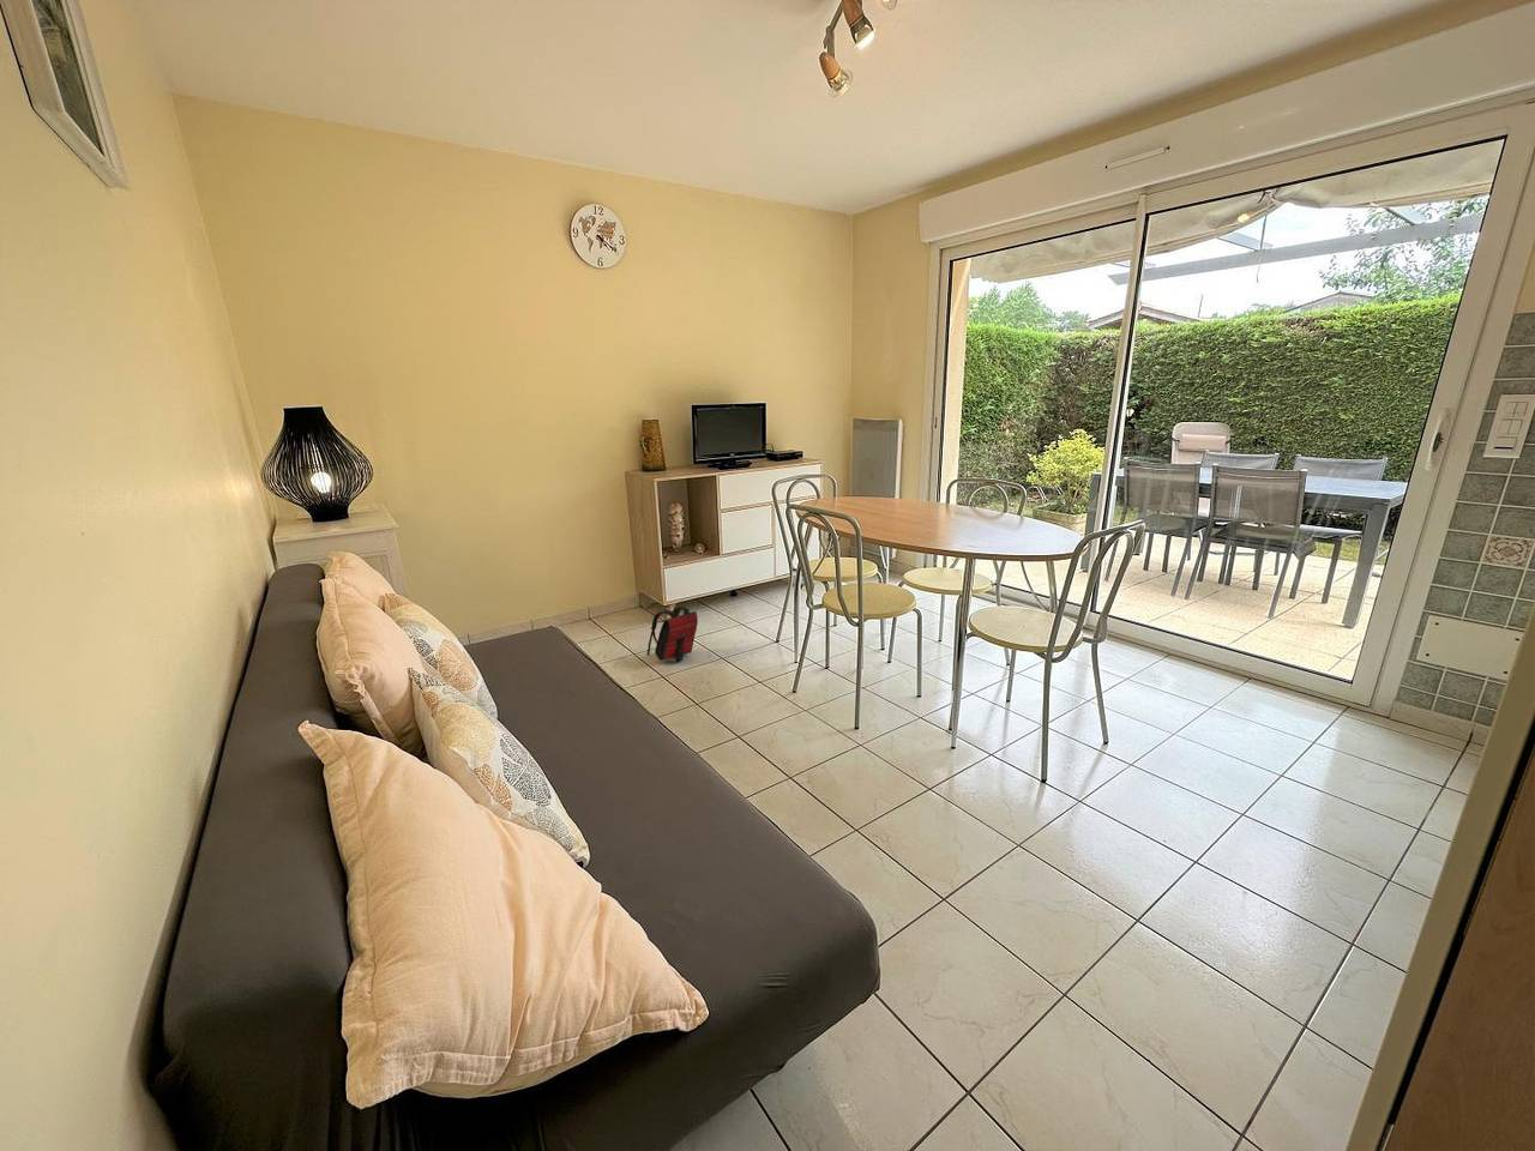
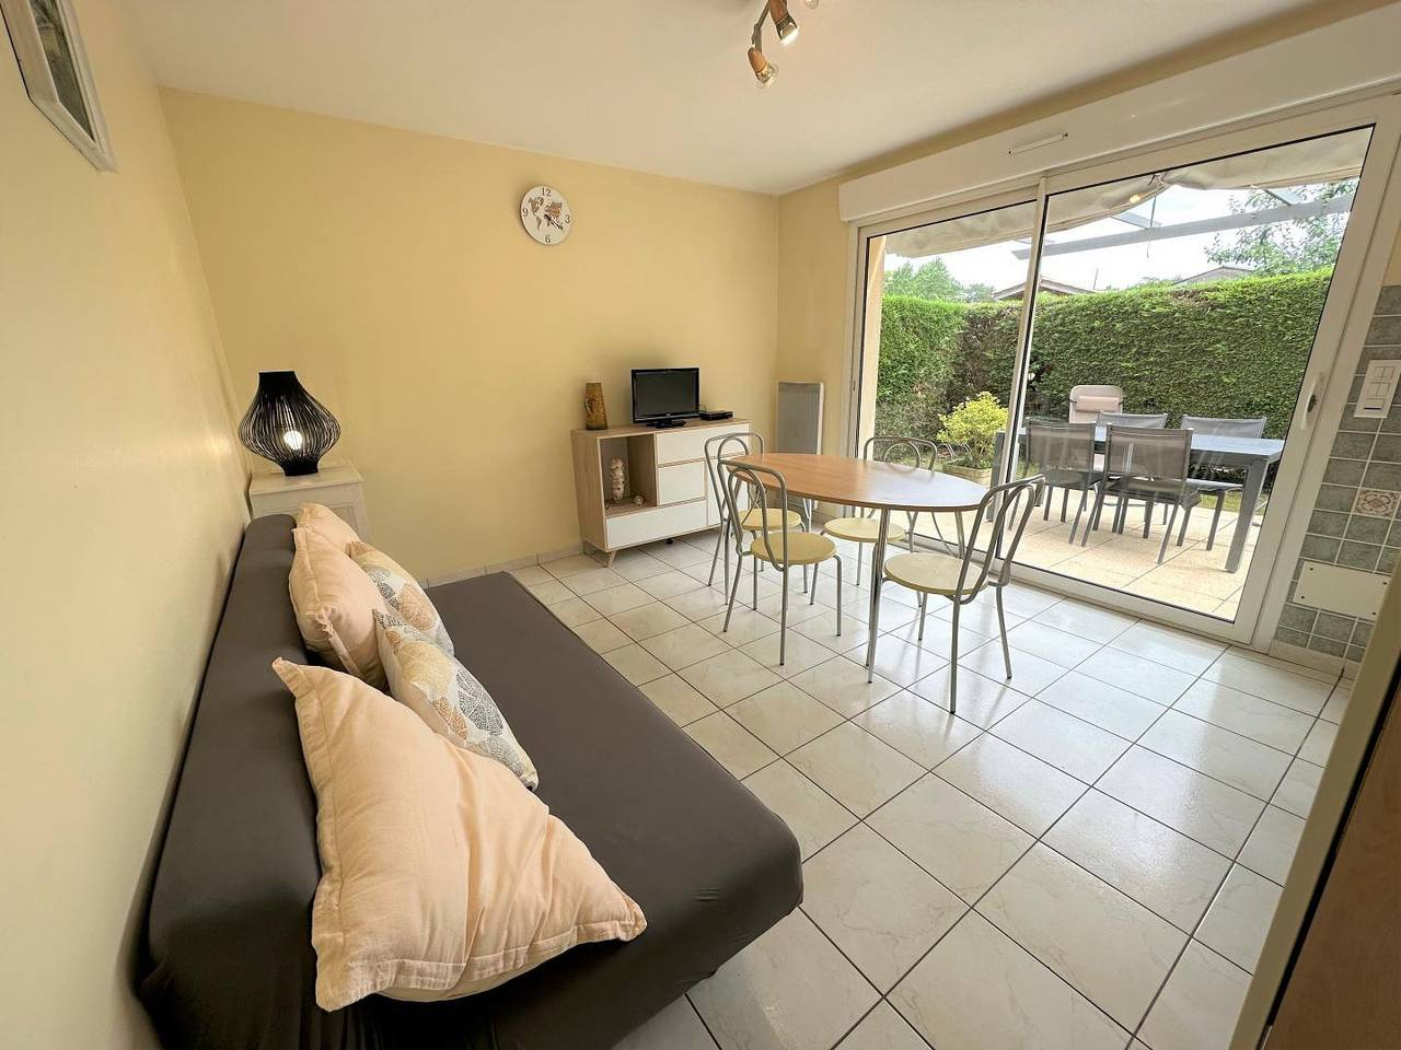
- backpack [647,606,699,663]
